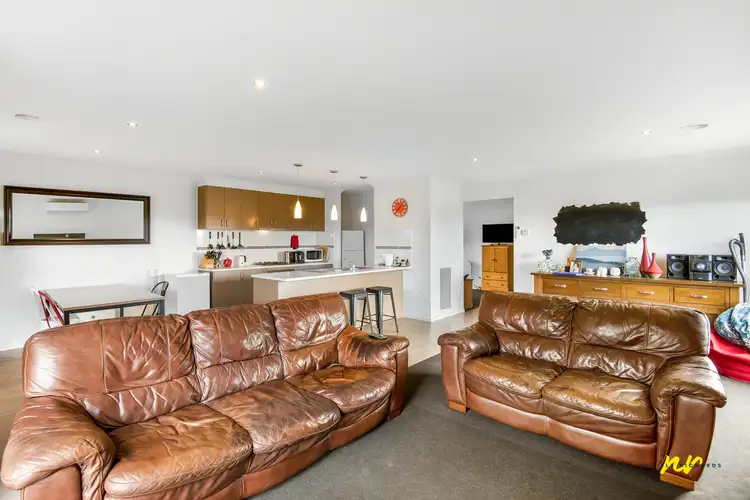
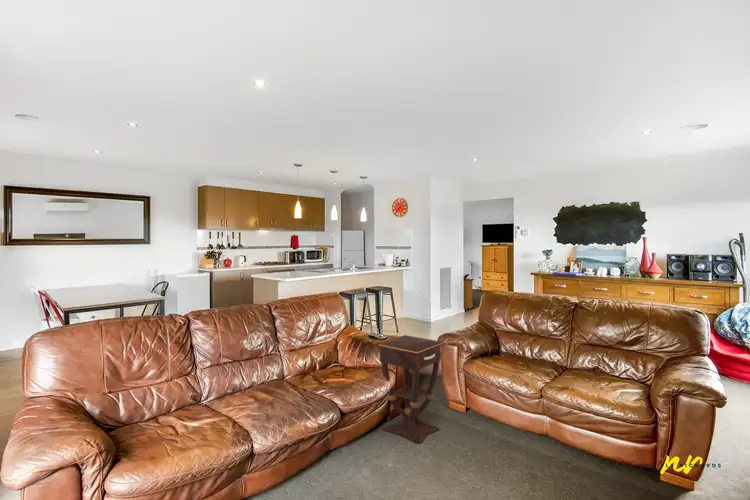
+ side table [378,334,443,444]
